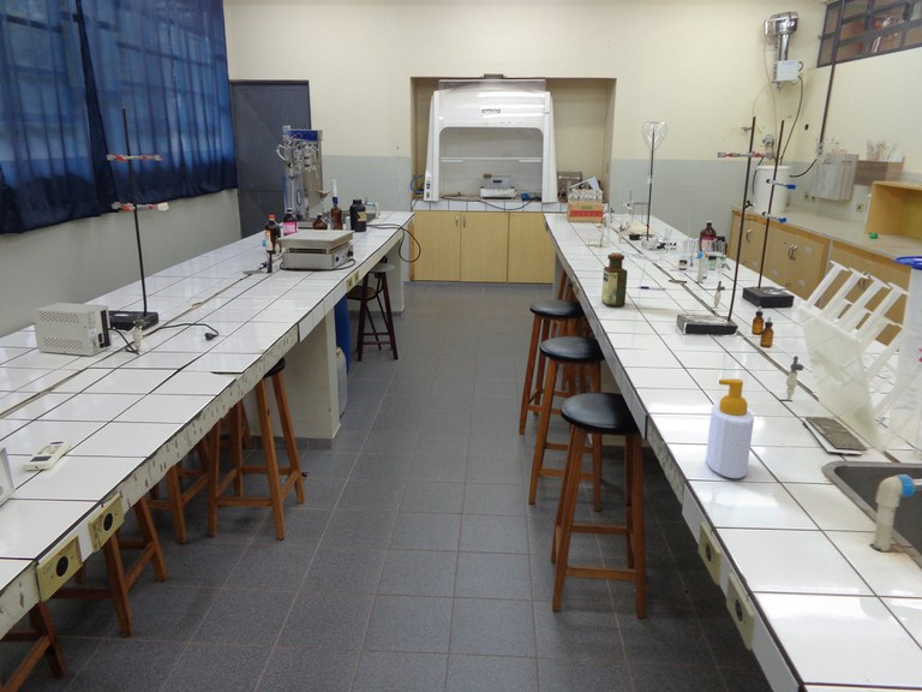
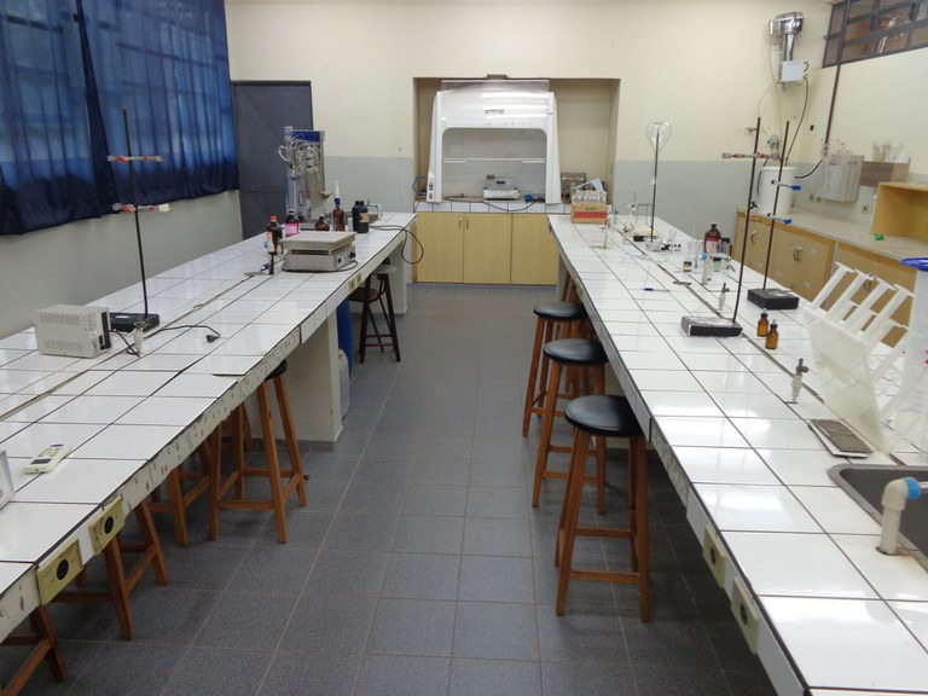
- bottle [600,251,629,308]
- soap bottle [705,377,755,479]
